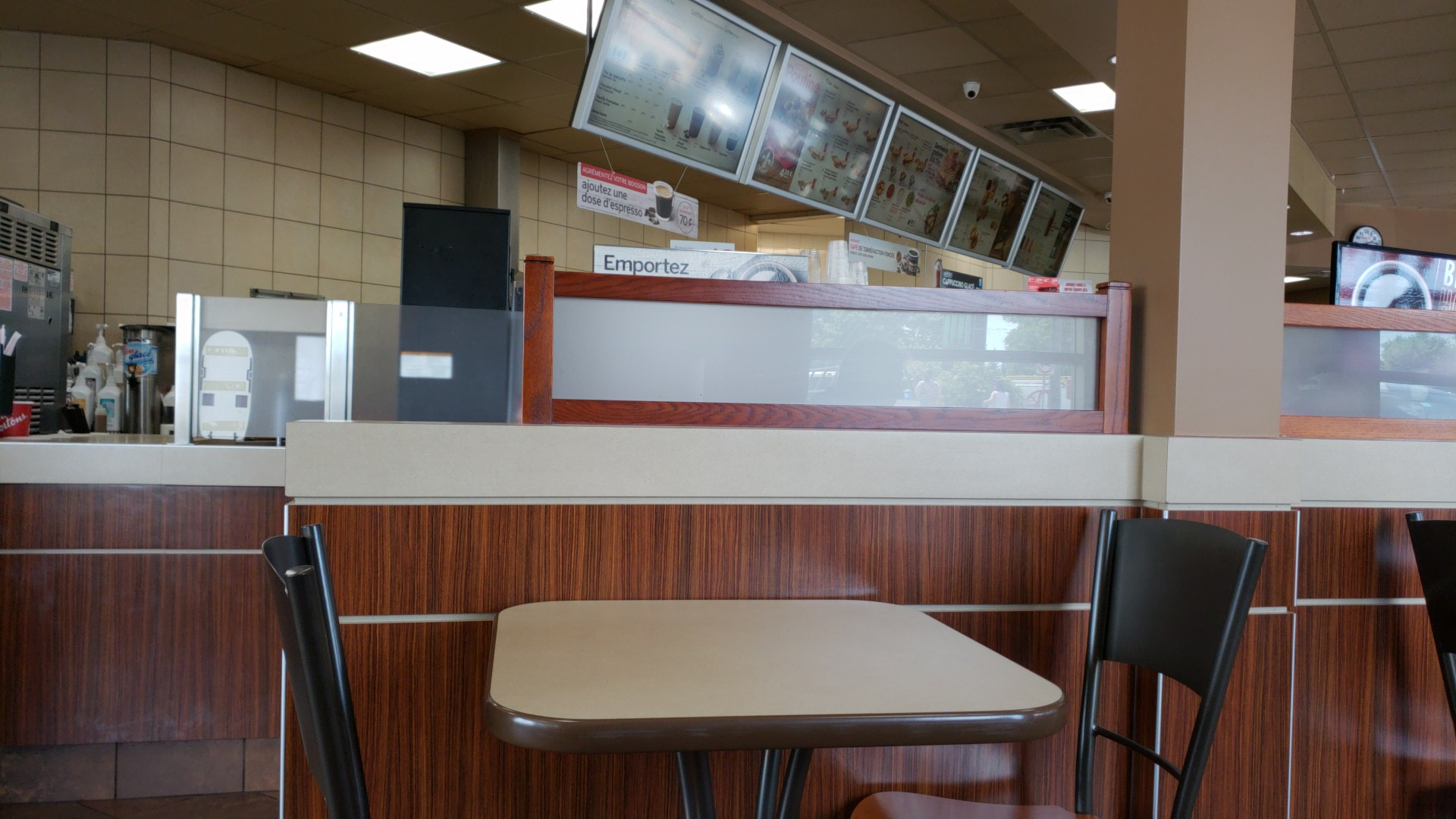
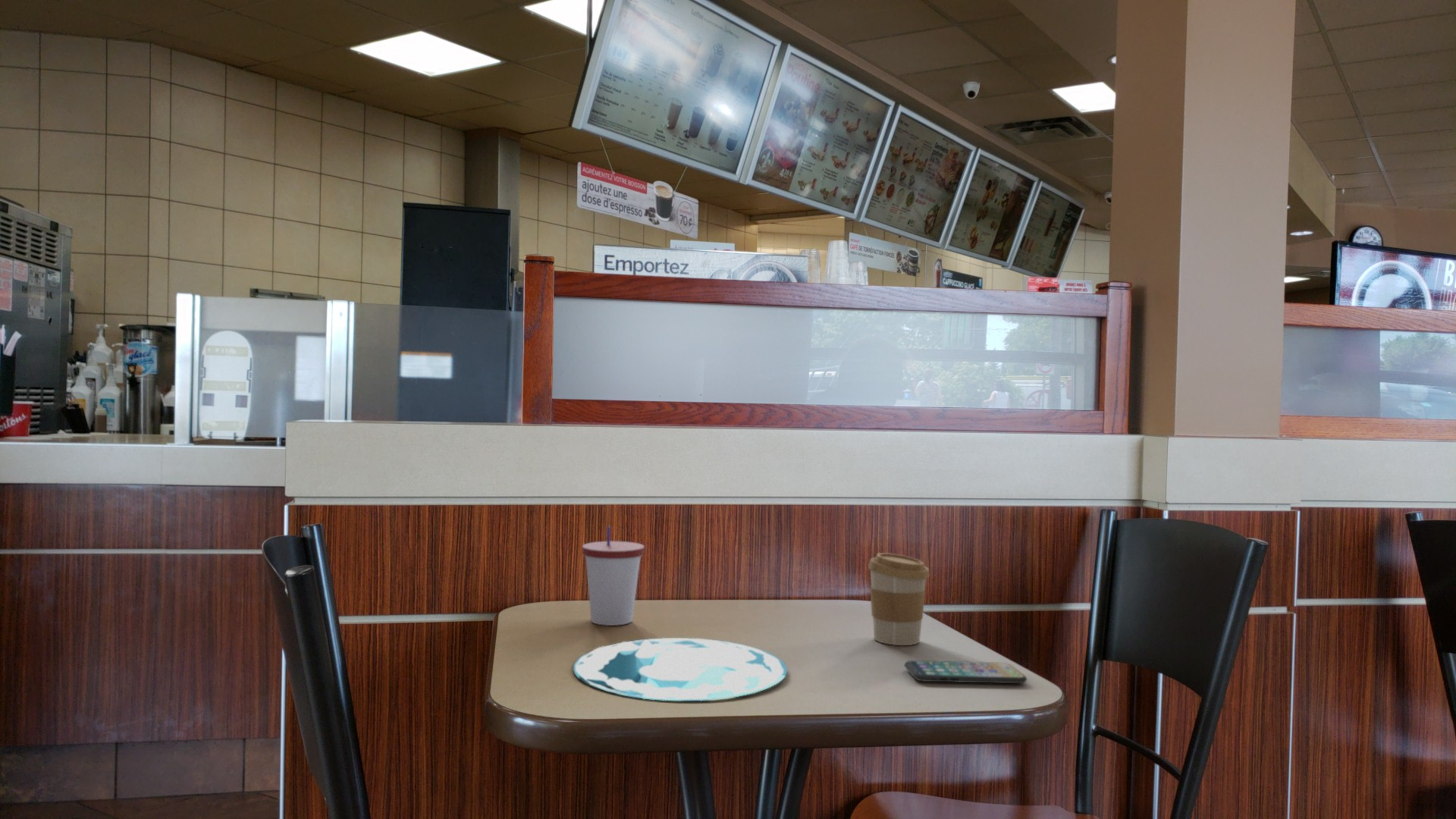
+ cup [582,526,645,626]
+ coffee cup [868,552,930,646]
+ plate [573,637,788,701]
+ smartphone [903,660,1028,684]
